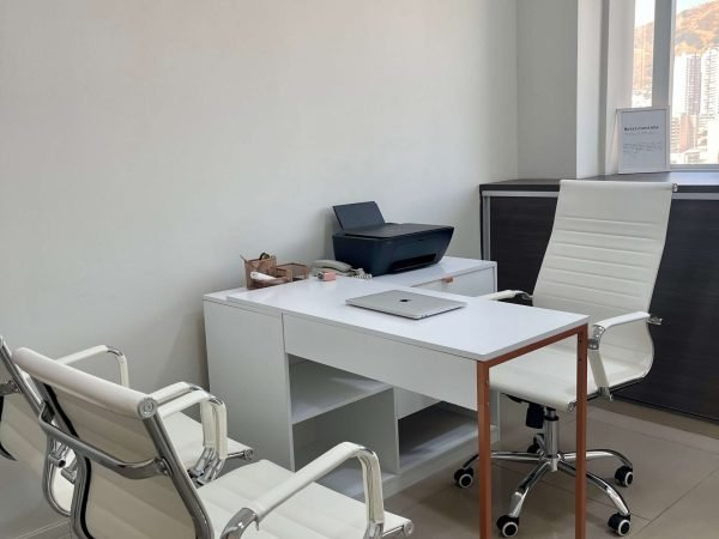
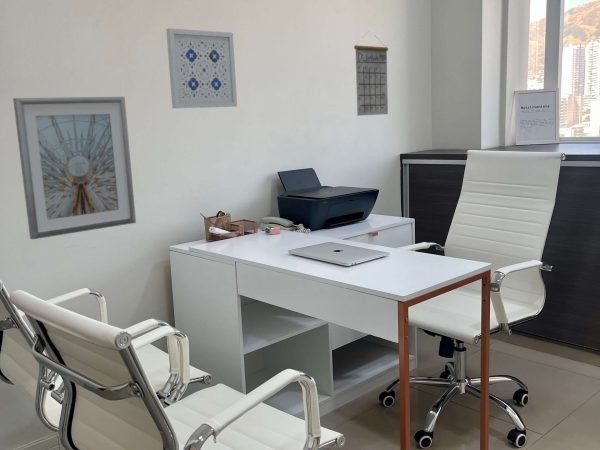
+ wall art [165,27,238,109]
+ calendar [353,32,389,117]
+ picture frame [12,96,137,240]
